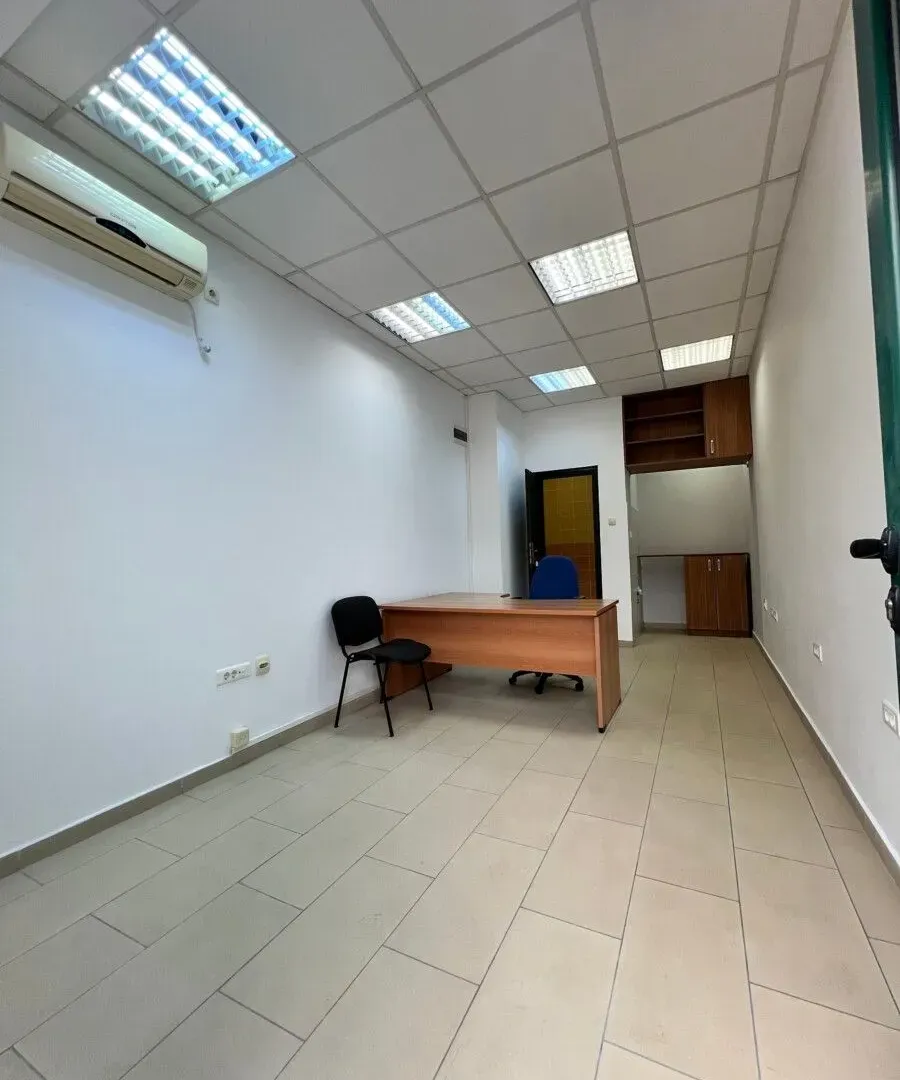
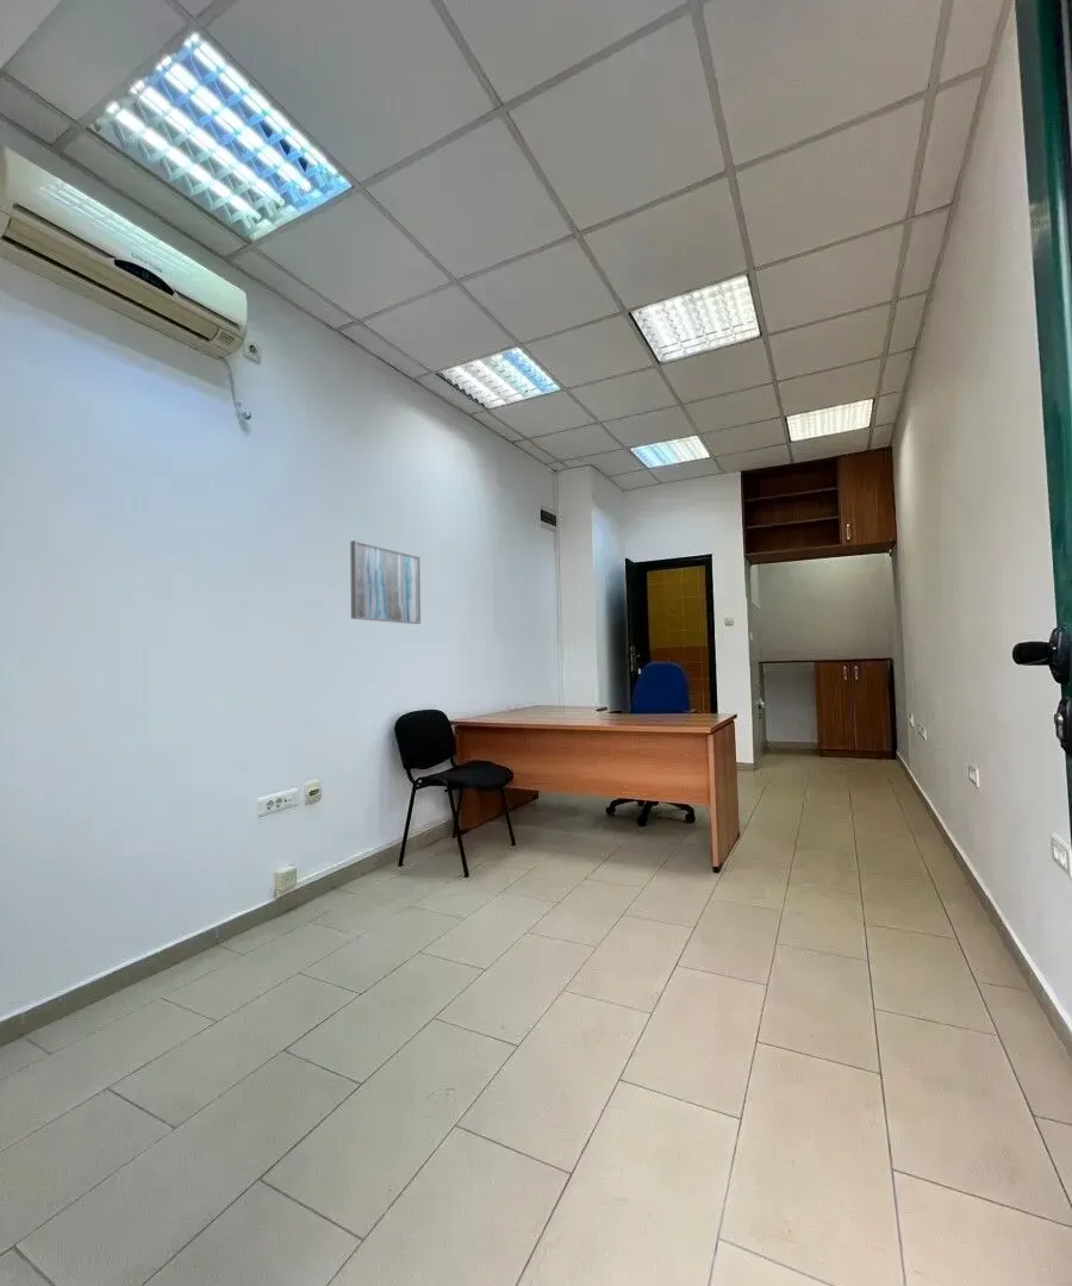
+ wall art [349,539,422,625]
